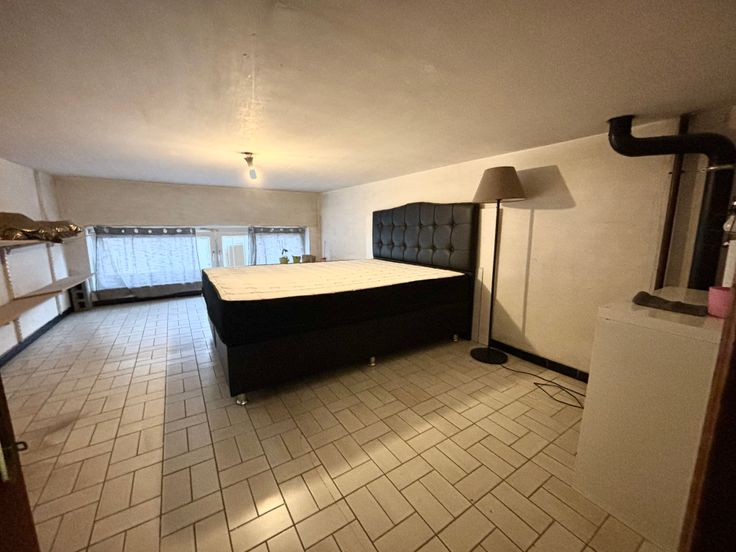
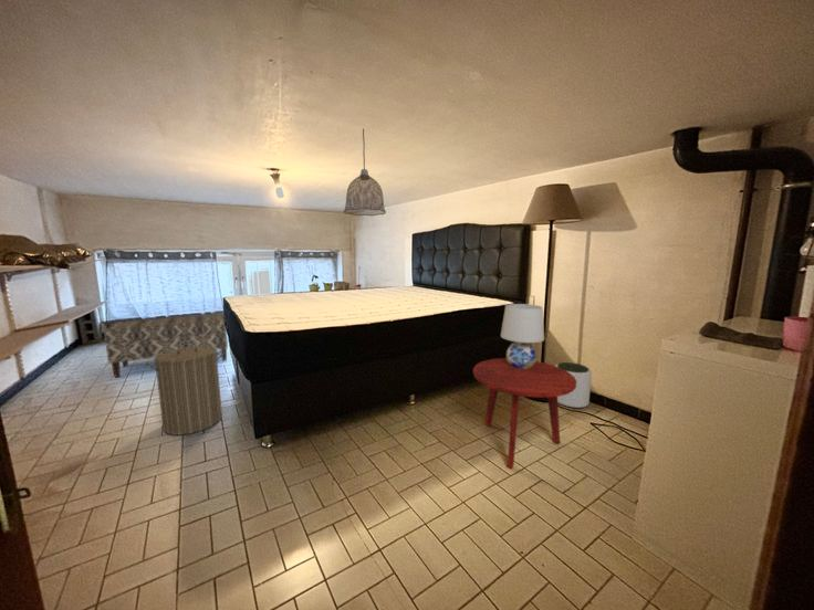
+ side table [472,357,576,470]
+ bench [103,313,229,378]
+ table lamp [500,303,545,369]
+ laundry hamper [145,341,223,437]
+ pendant lamp [343,127,387,217]
+ plant pot [554,361,593,409]
